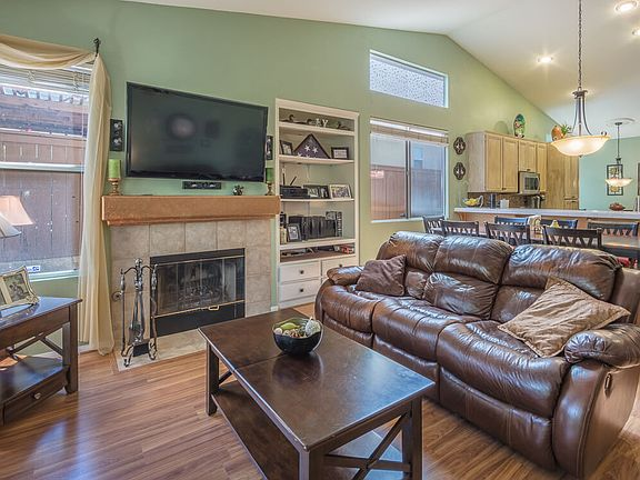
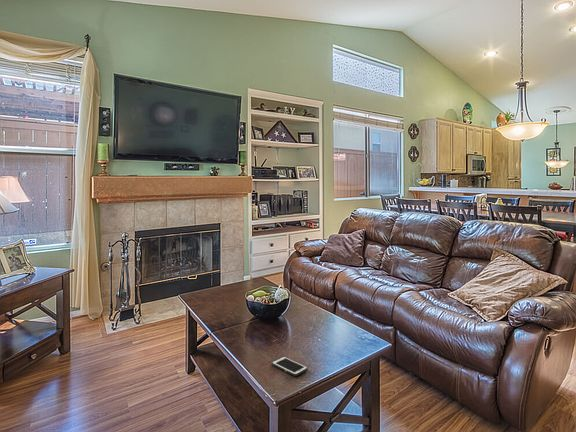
+ cell phone [271,356,309,377]
